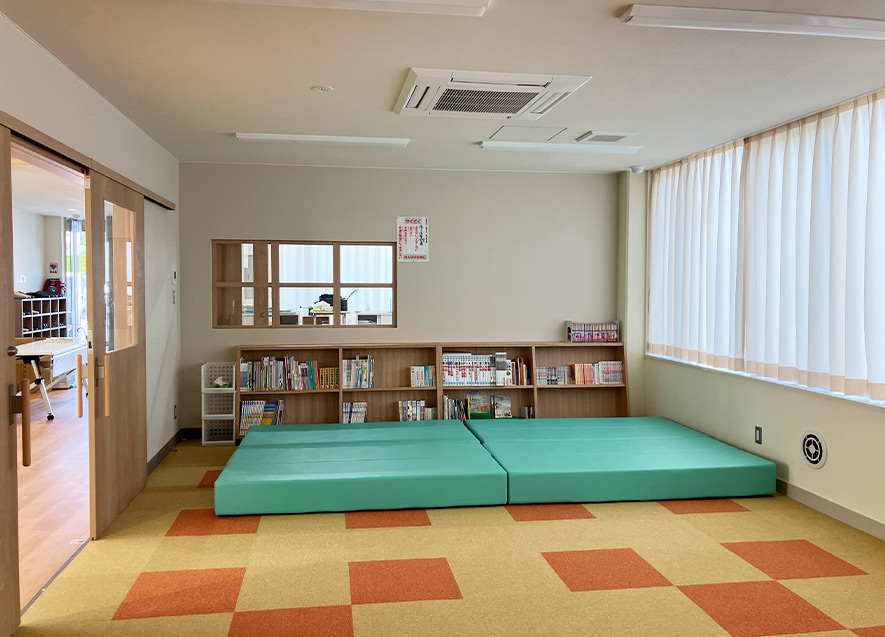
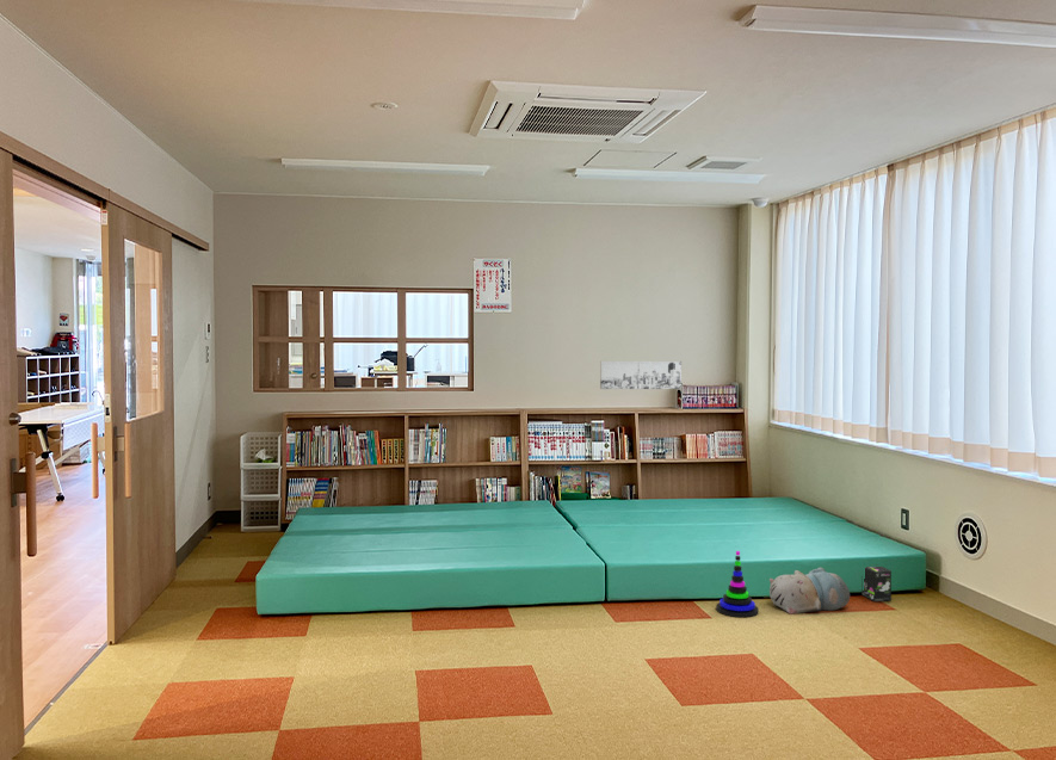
+ stacking toy [715,550,760,618]
+ wall art [599,360,683,390]
+ plush toy [768,567,851,614]
+ box [862,566,893,603]
